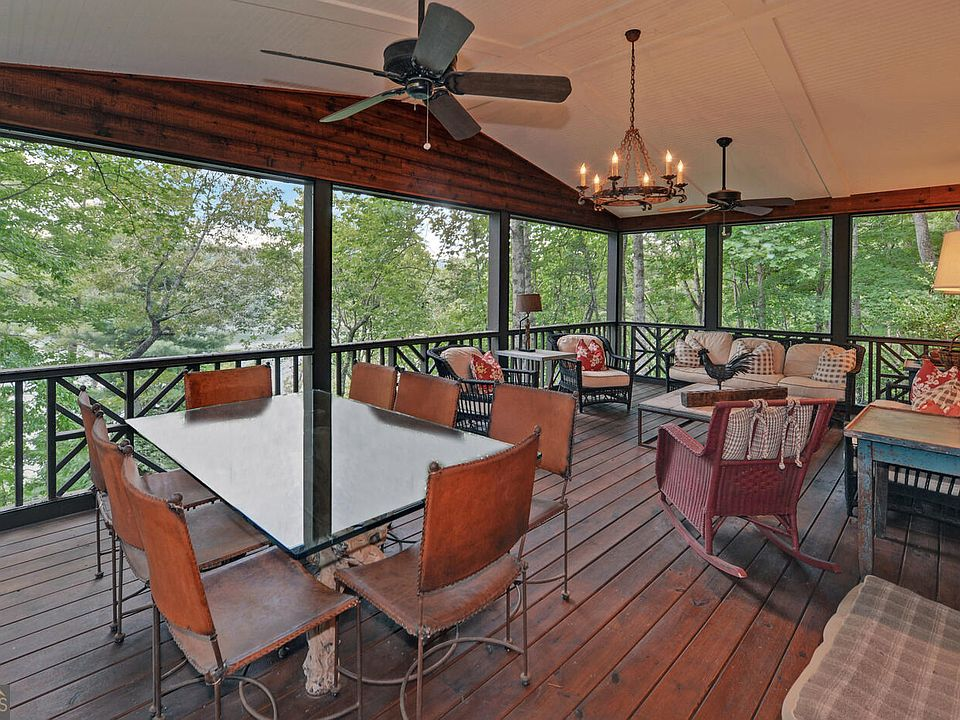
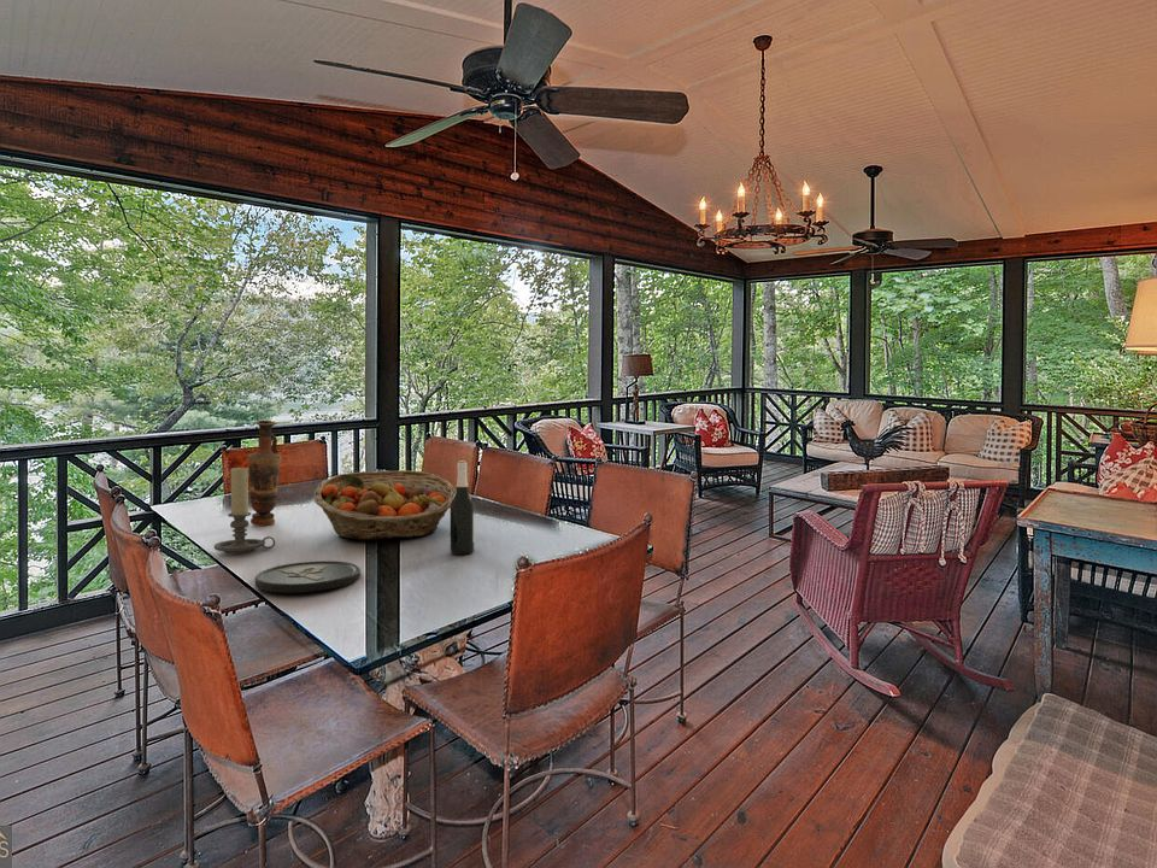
+ wine bottle [450,459,475,556]
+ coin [254,559,362,594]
+ vase [246,420,283,527]
+ candle holder [213,465,276,555]
+ fruit basket [313,469,456,541]
